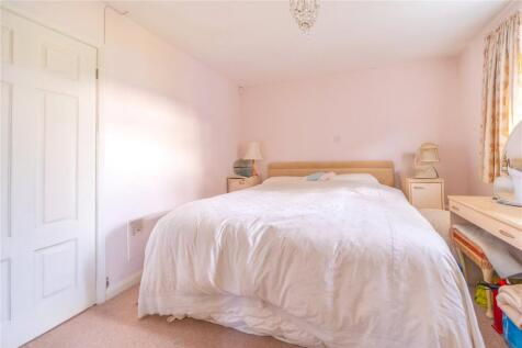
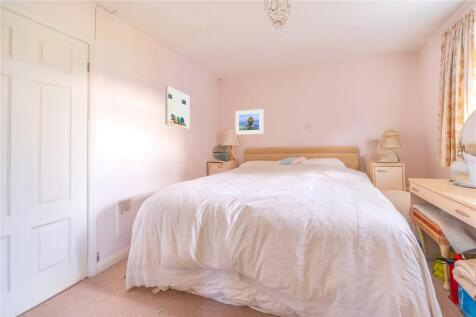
+ wall art [164,85,190,130]
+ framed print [234,108,265,136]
